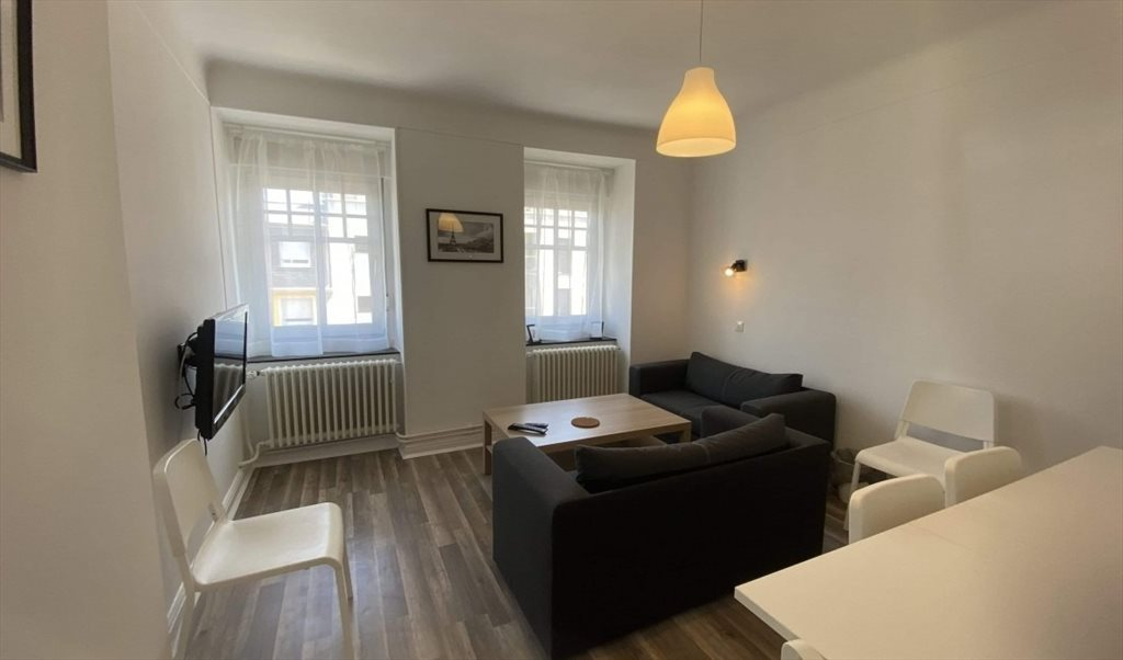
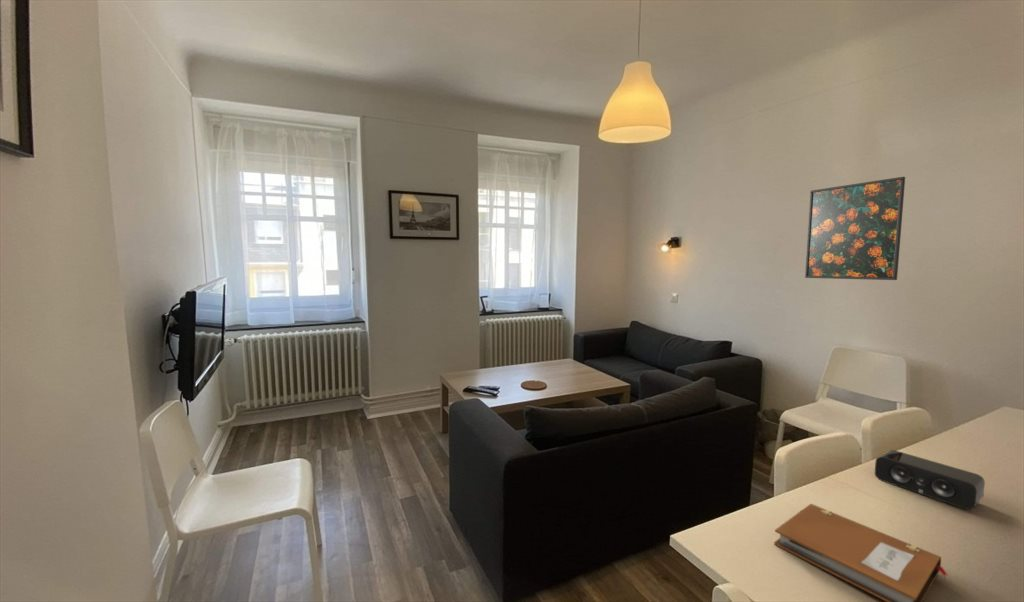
+ notebook [773,503,948,602]
+ speaker [874,449,986,511]
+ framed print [804,176,906,281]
